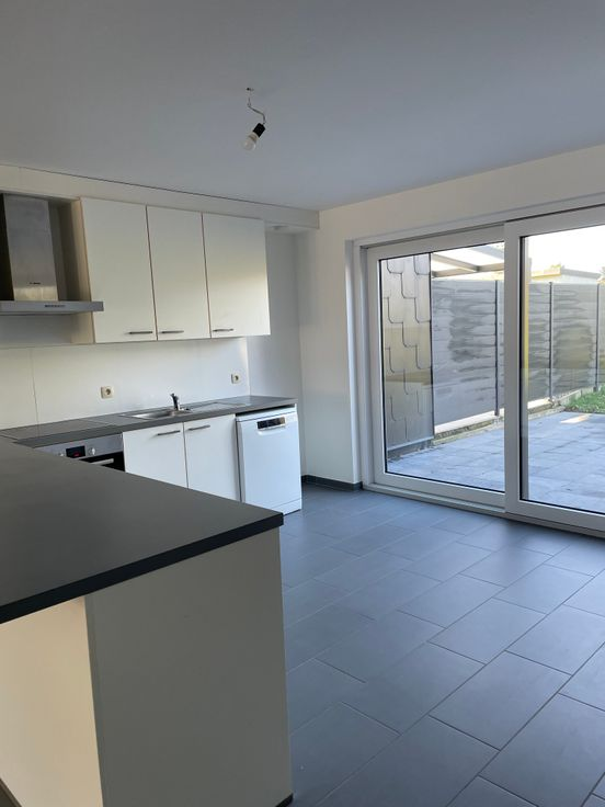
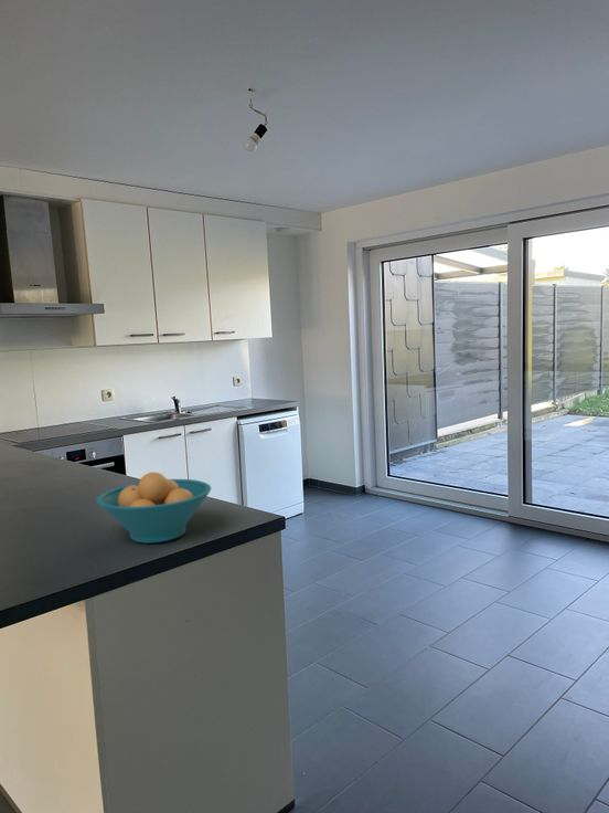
+ fruit bowl [95,472,212,545]
